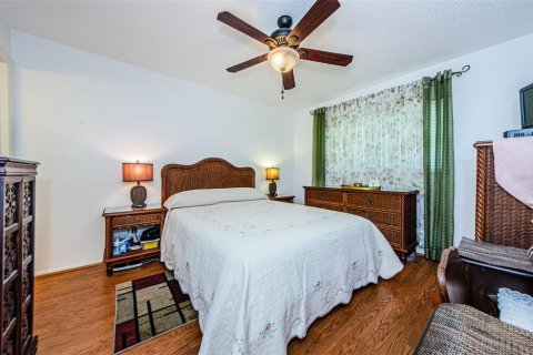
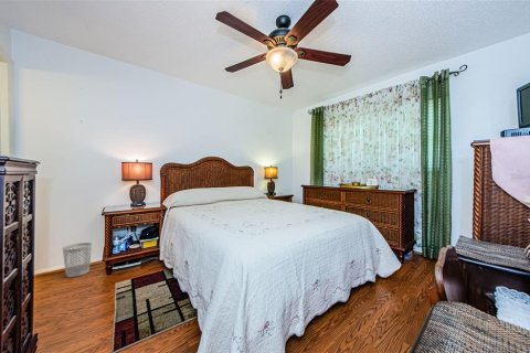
+ wastebasket [62,242,93,278]
